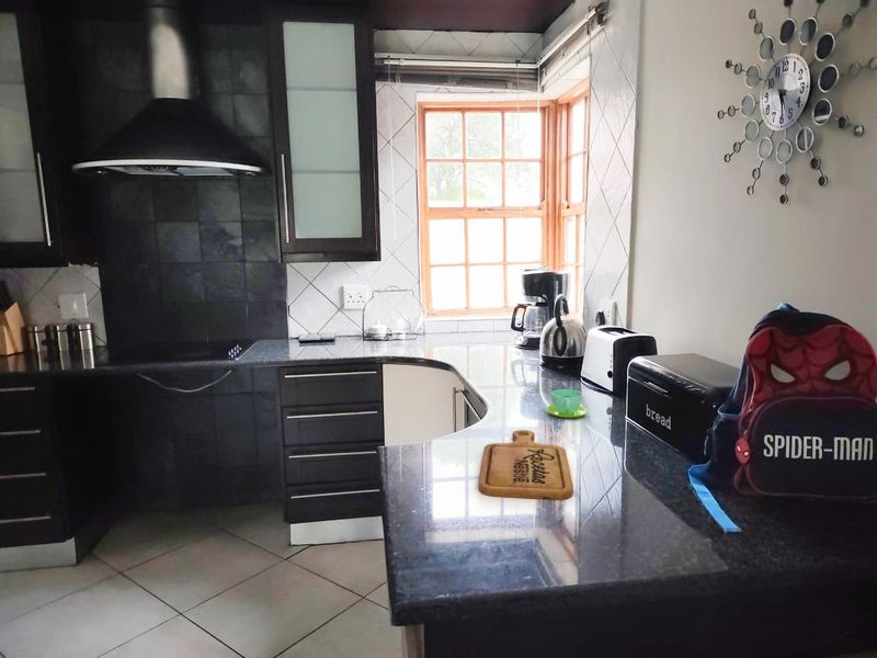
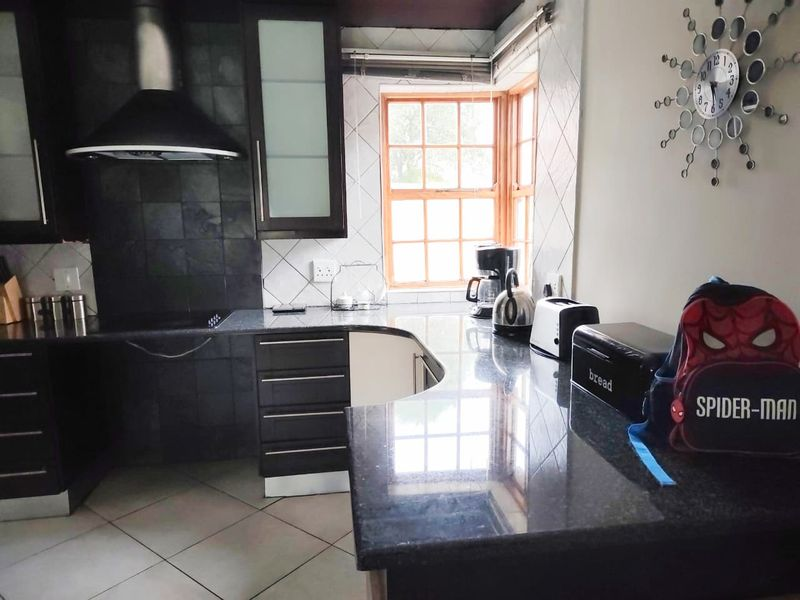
- cutting board [478,429,574,501]
- cup [545,388,589,419]
